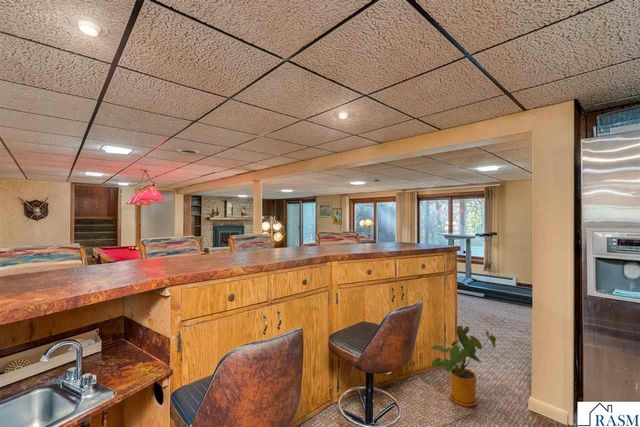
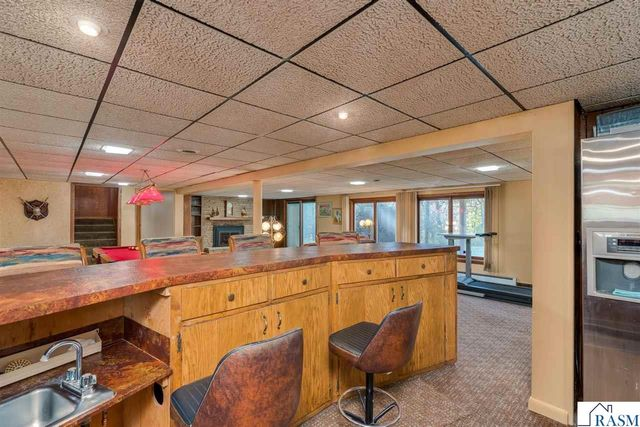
- house plant [430,325,497,408]
